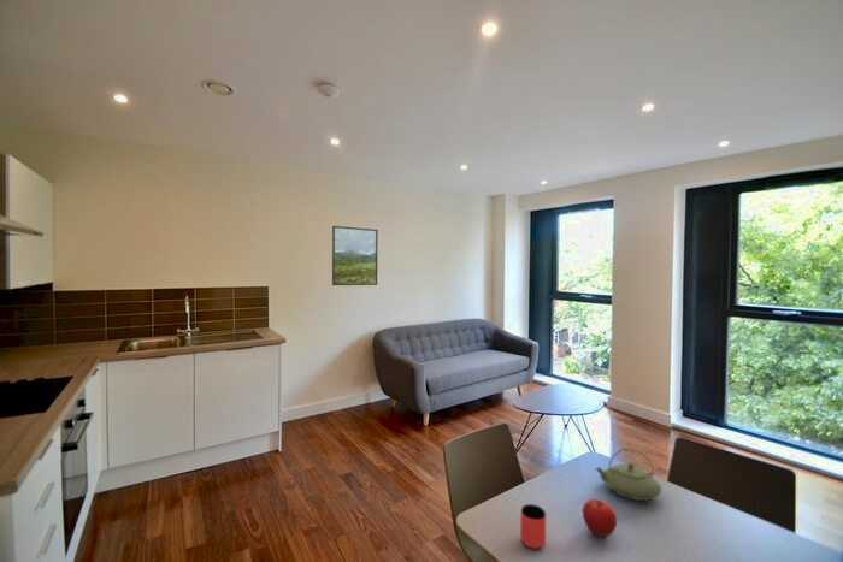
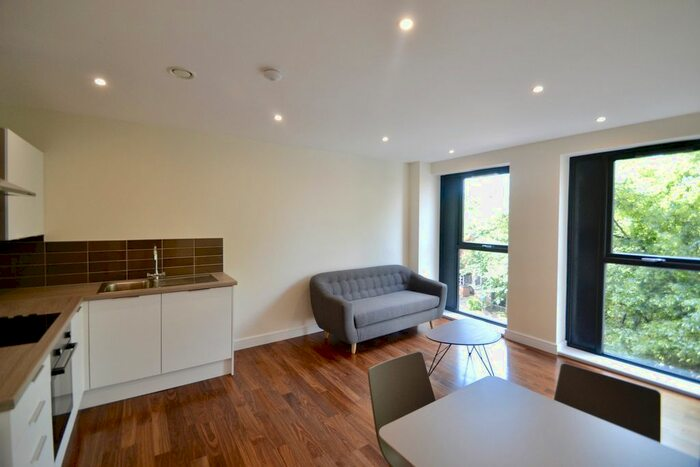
- cup [519,503,547,550]
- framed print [331,225,379,286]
- teapot [595,448,662,502]
- fruit [582,497,618,538]
